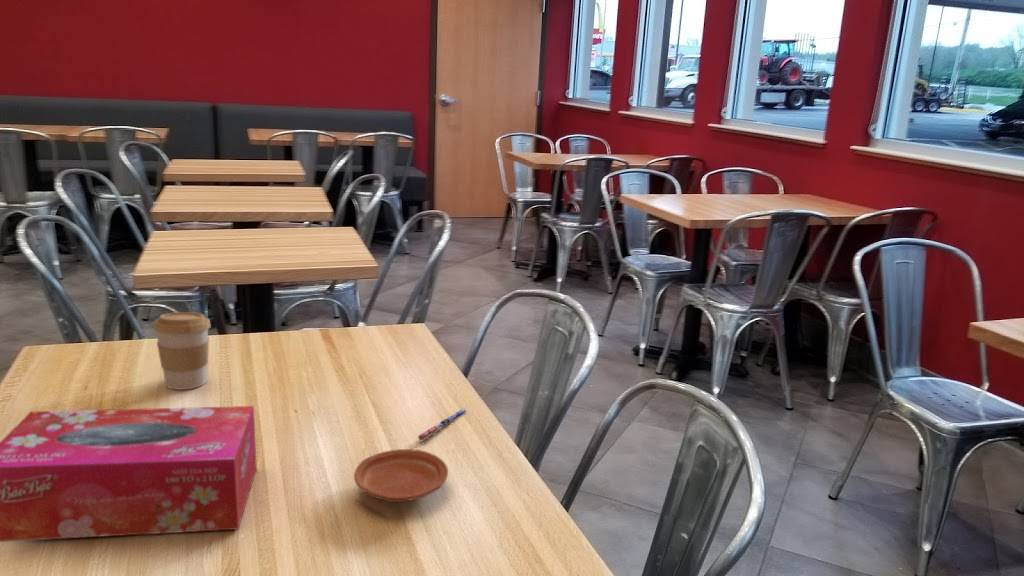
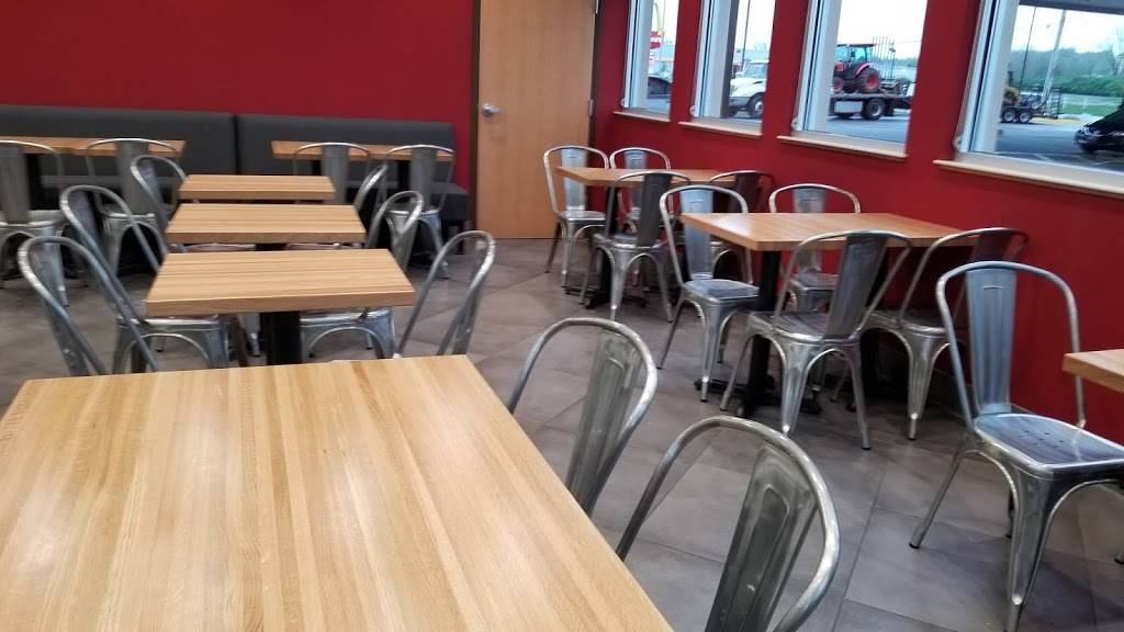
- tissue box [0,405,258,543]
- pen [417,408,468,441]
- coffee cup [152,311,212,390]
- plate [353,448,449,503]
